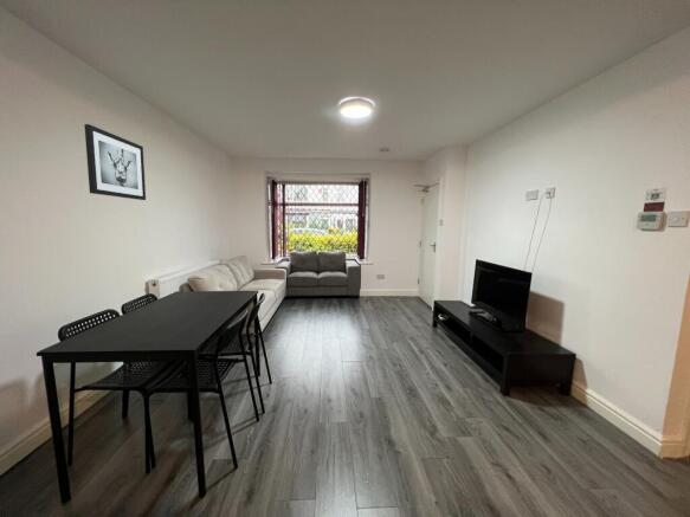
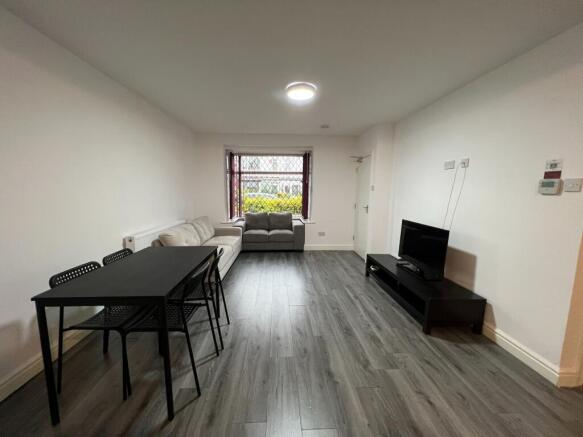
- wall art [83,123,147,201]
